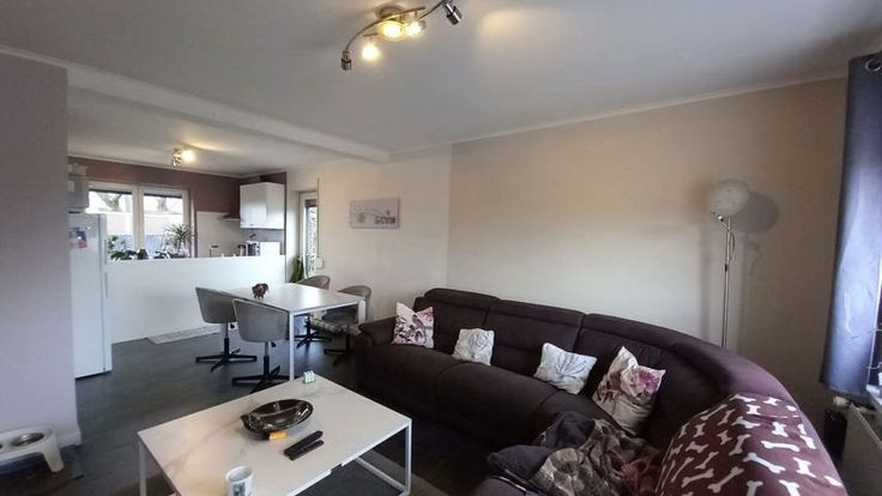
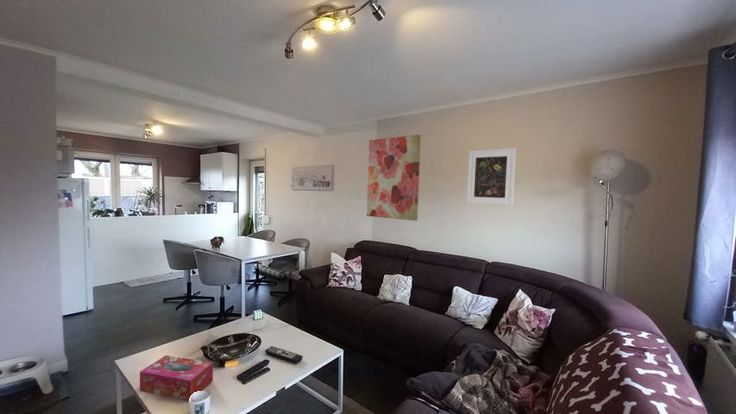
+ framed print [466,147,517,207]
+ wall art [366,134,422,222]
+ tissue box [139,354,214,401]
+ remote control [264,345,304,364]
